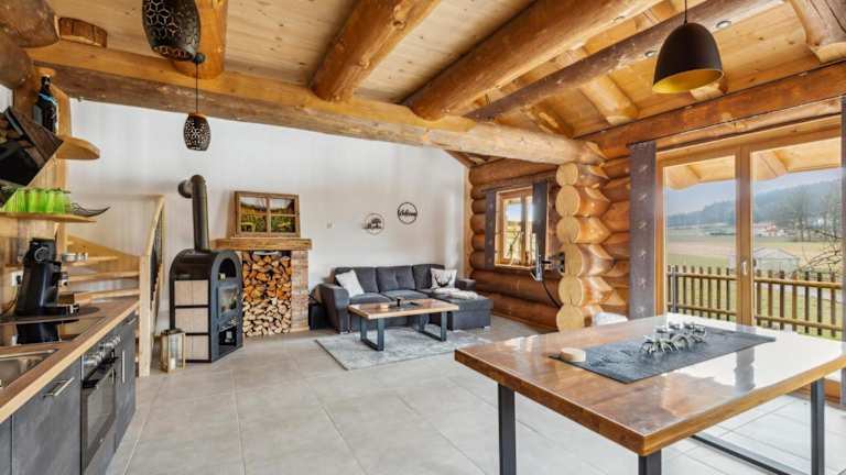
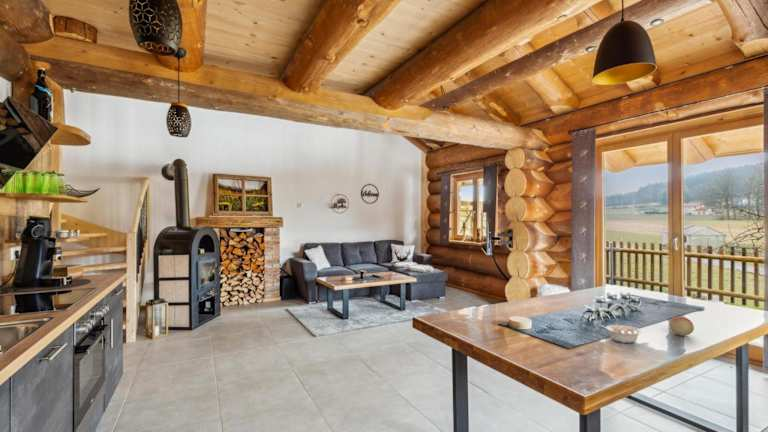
+ fruit [668,316,695,337]
+ legume [598,323,643,344]
